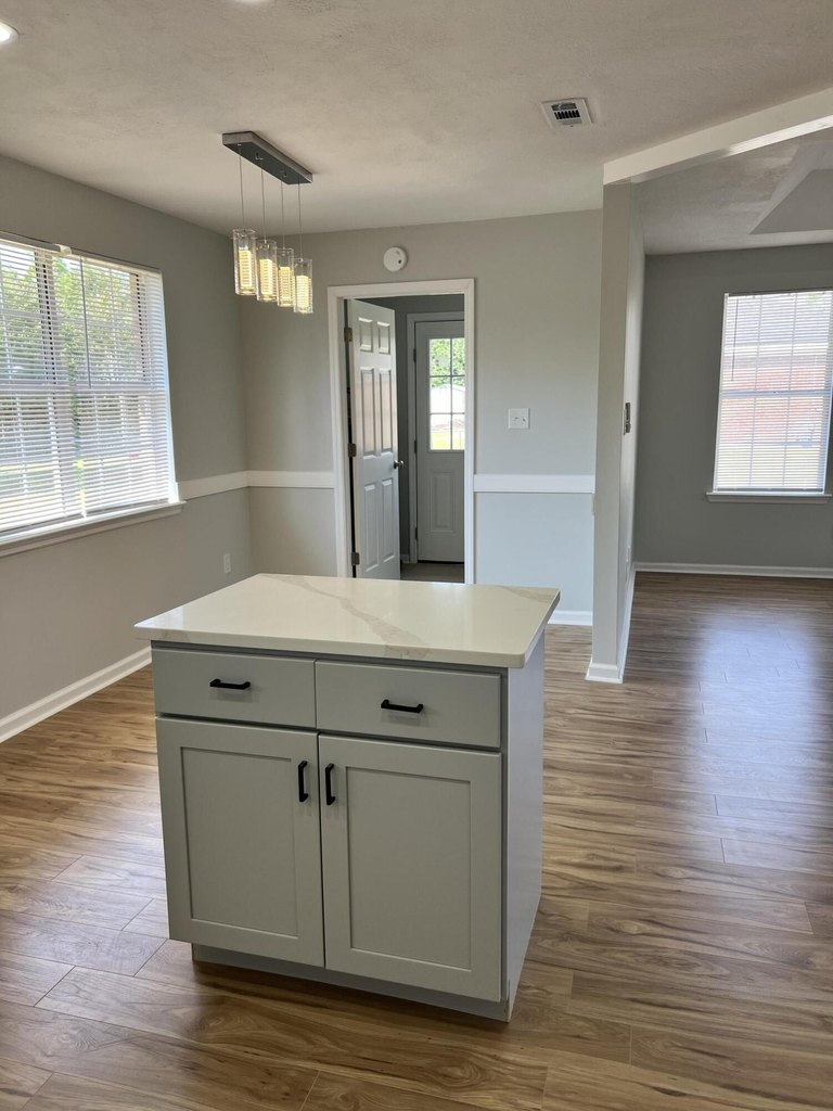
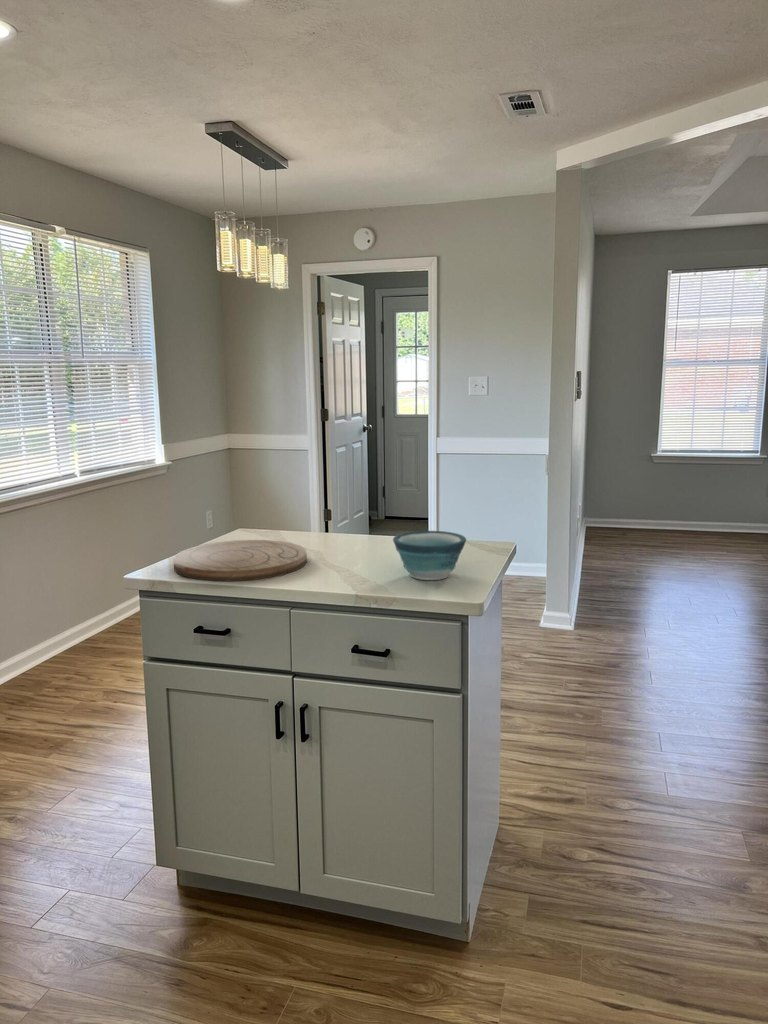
+ cutting board [172,539,308,582]
+ bowl [392,530,467,581]
